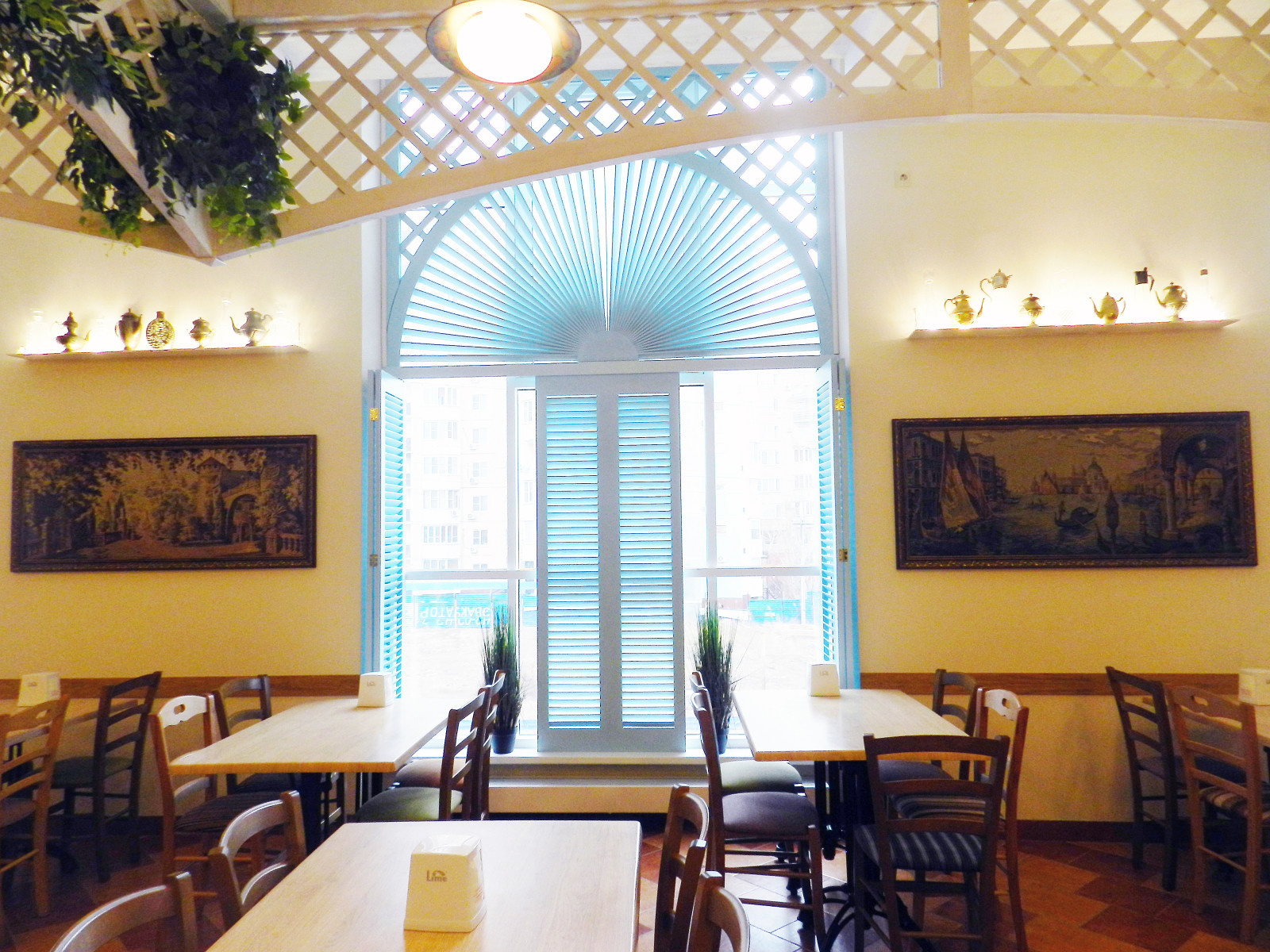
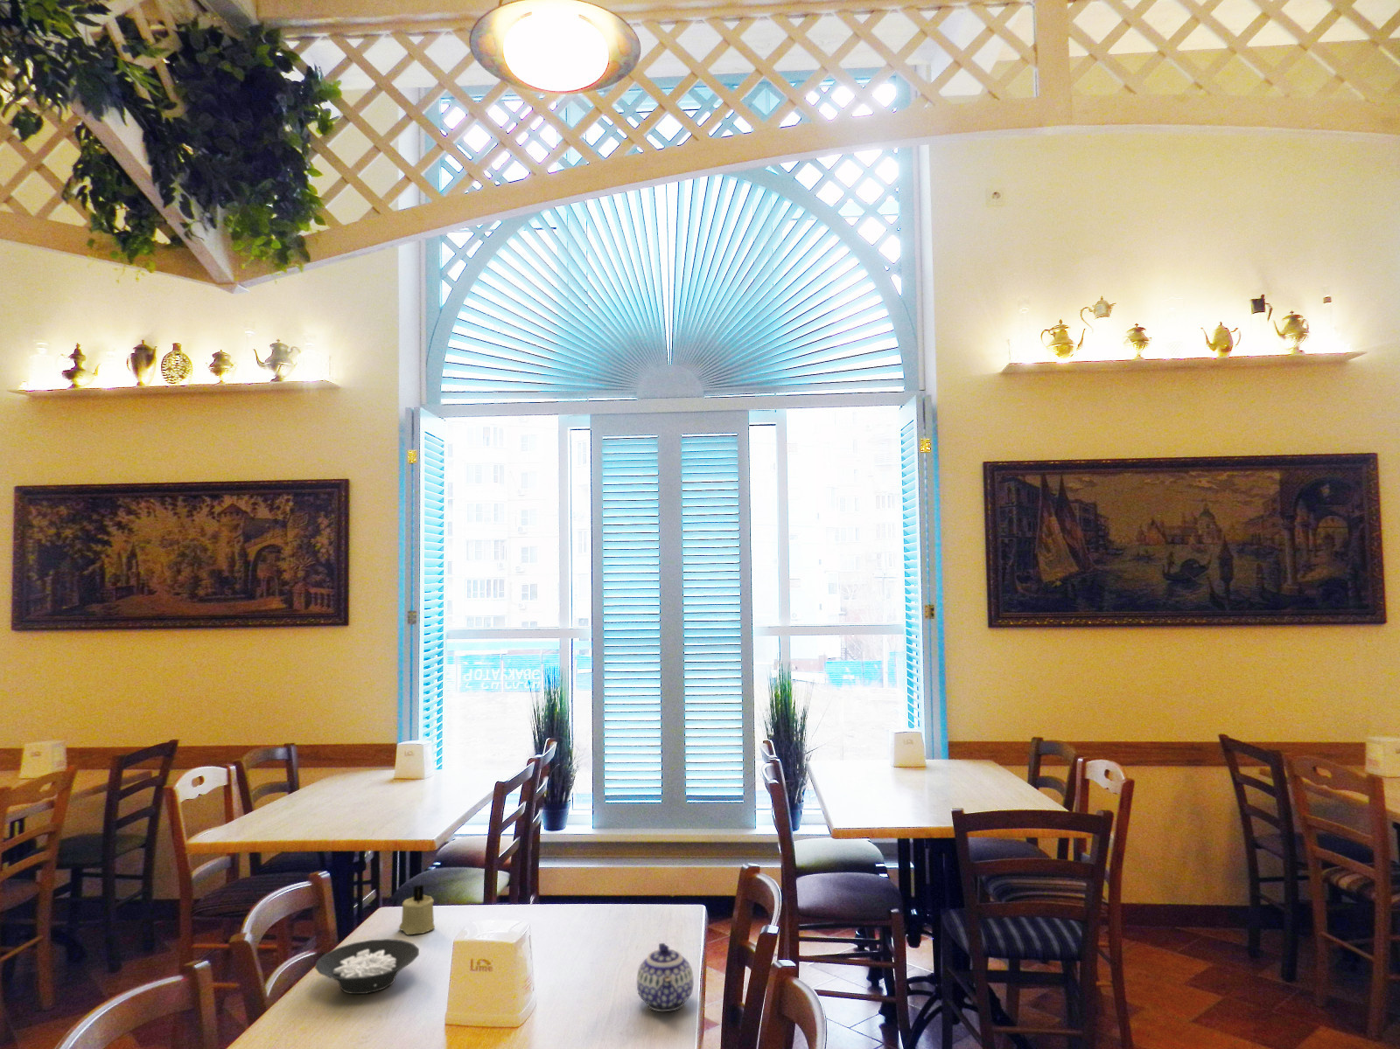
+ cereal bowl [314,938,420,995]
+ teapot [636,942,694,1013]
+ candle [398,884,435,936]
